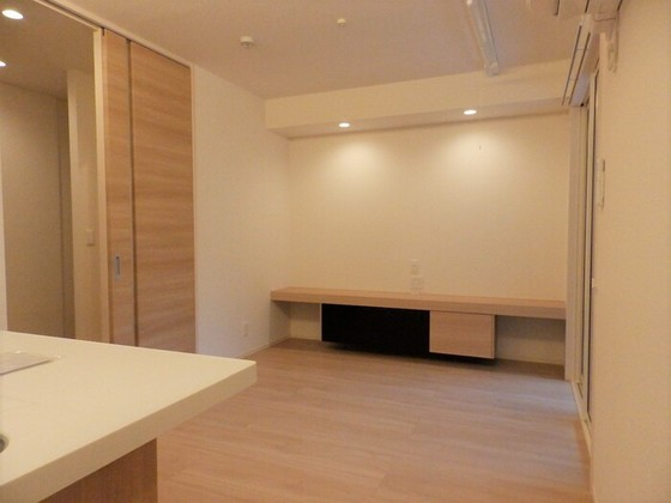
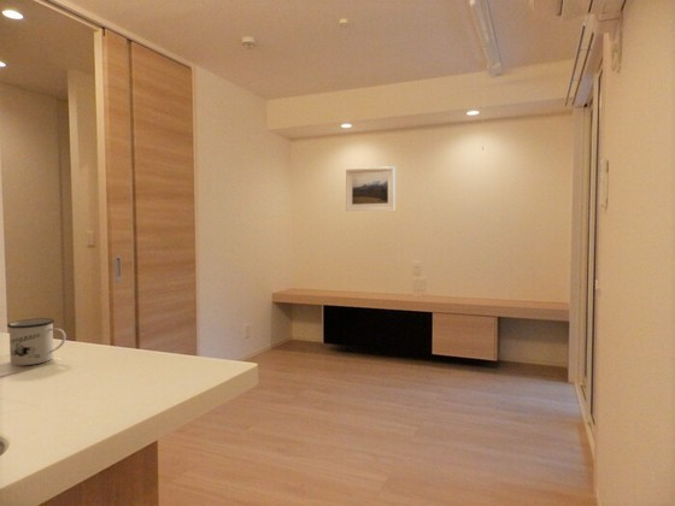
+ mug [6,317,68,366]
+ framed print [345,165,397,212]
